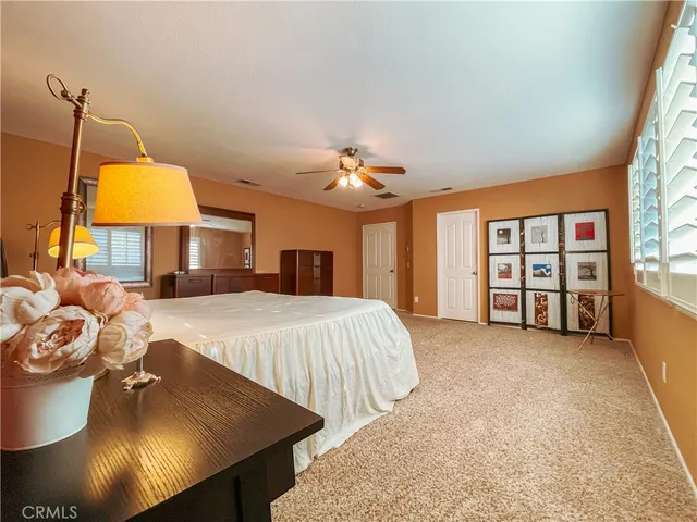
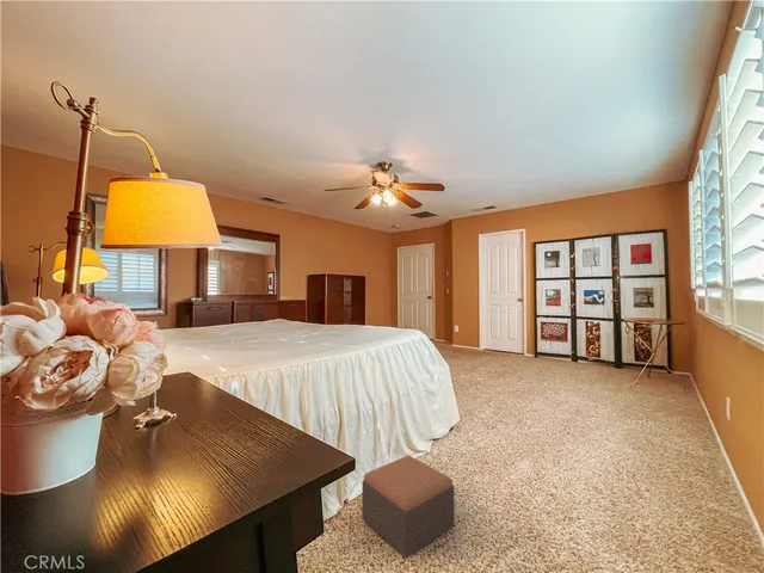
+ footstool [361,455,456,560]
